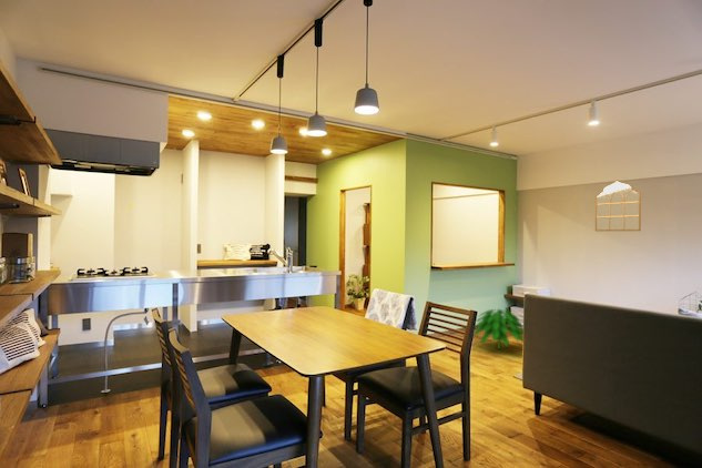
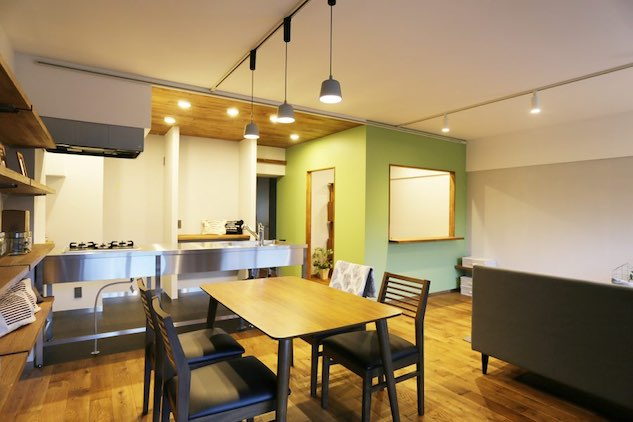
- indoor plant [474,308,525,350]
- mirror [594,179,642,233]
